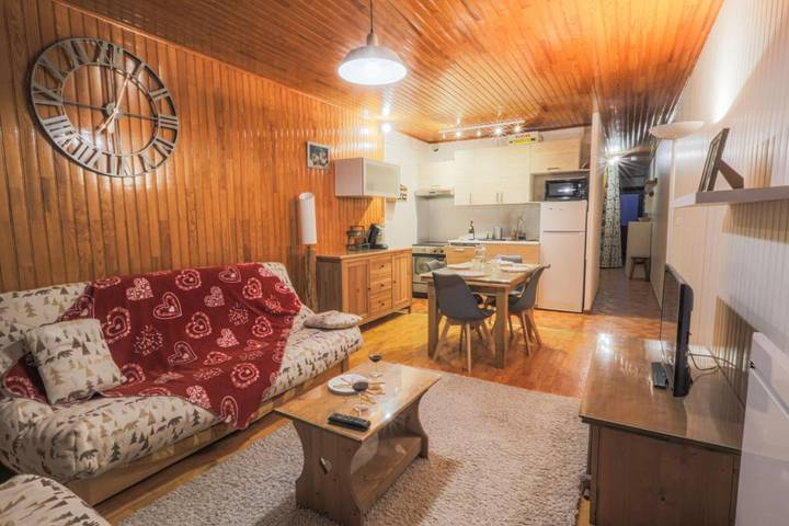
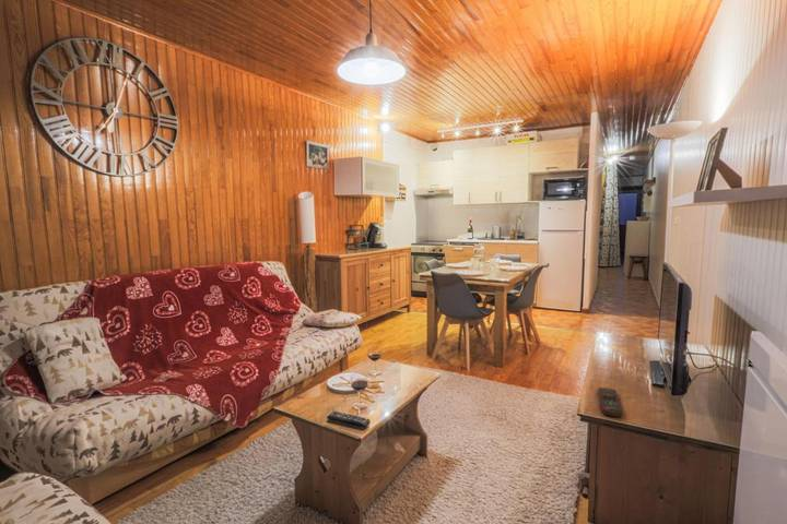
+ remote control [597,386,623,418]
